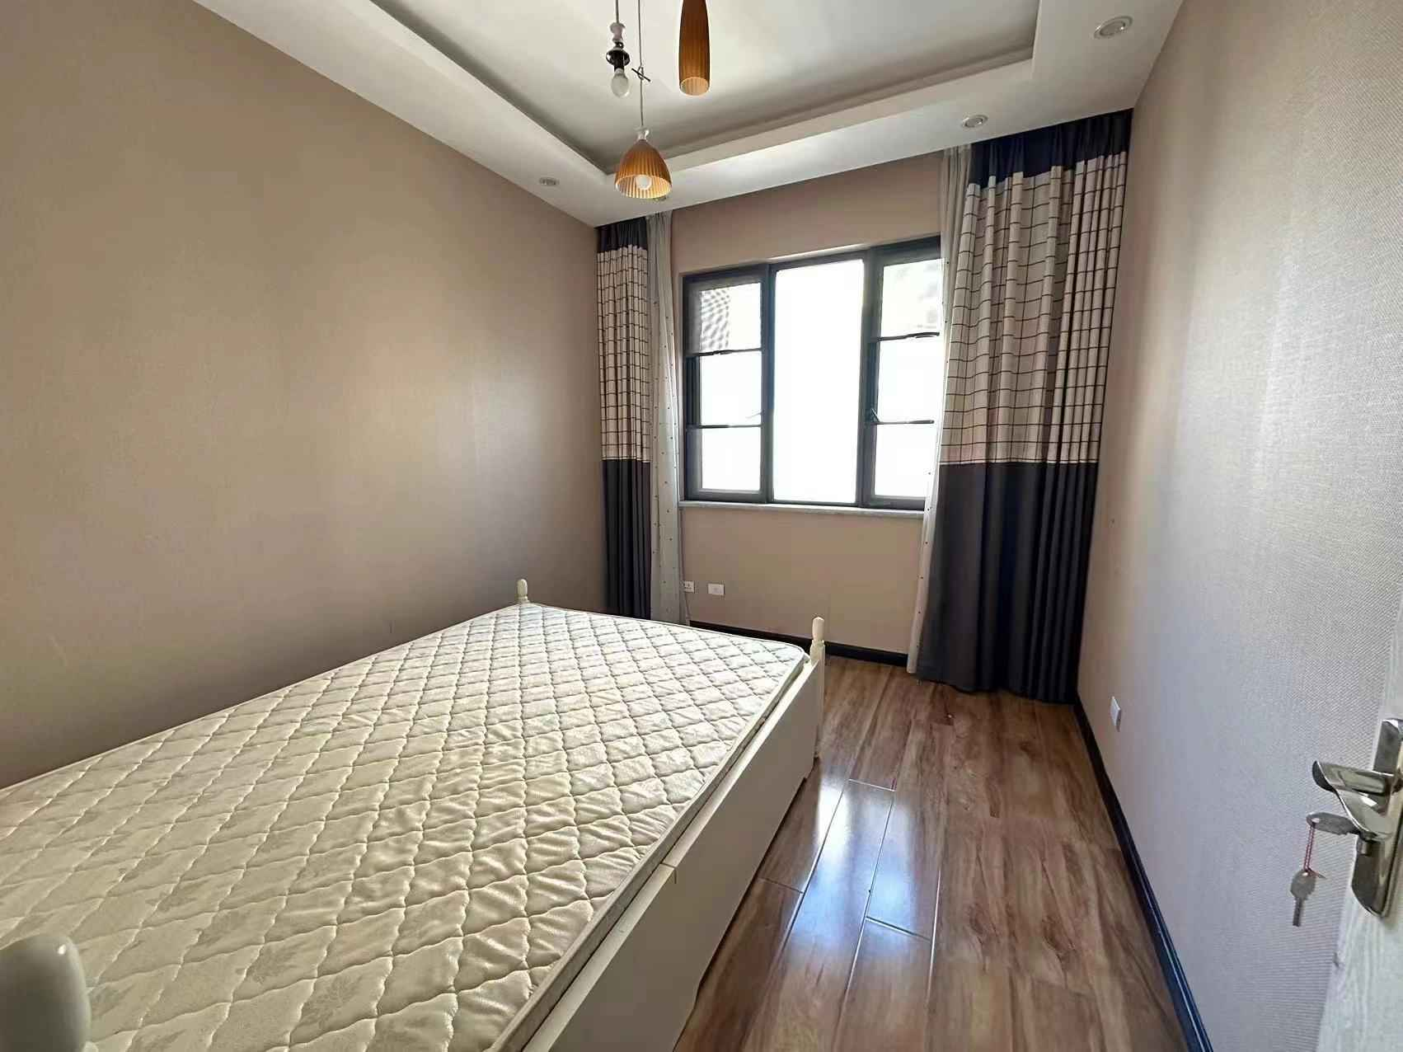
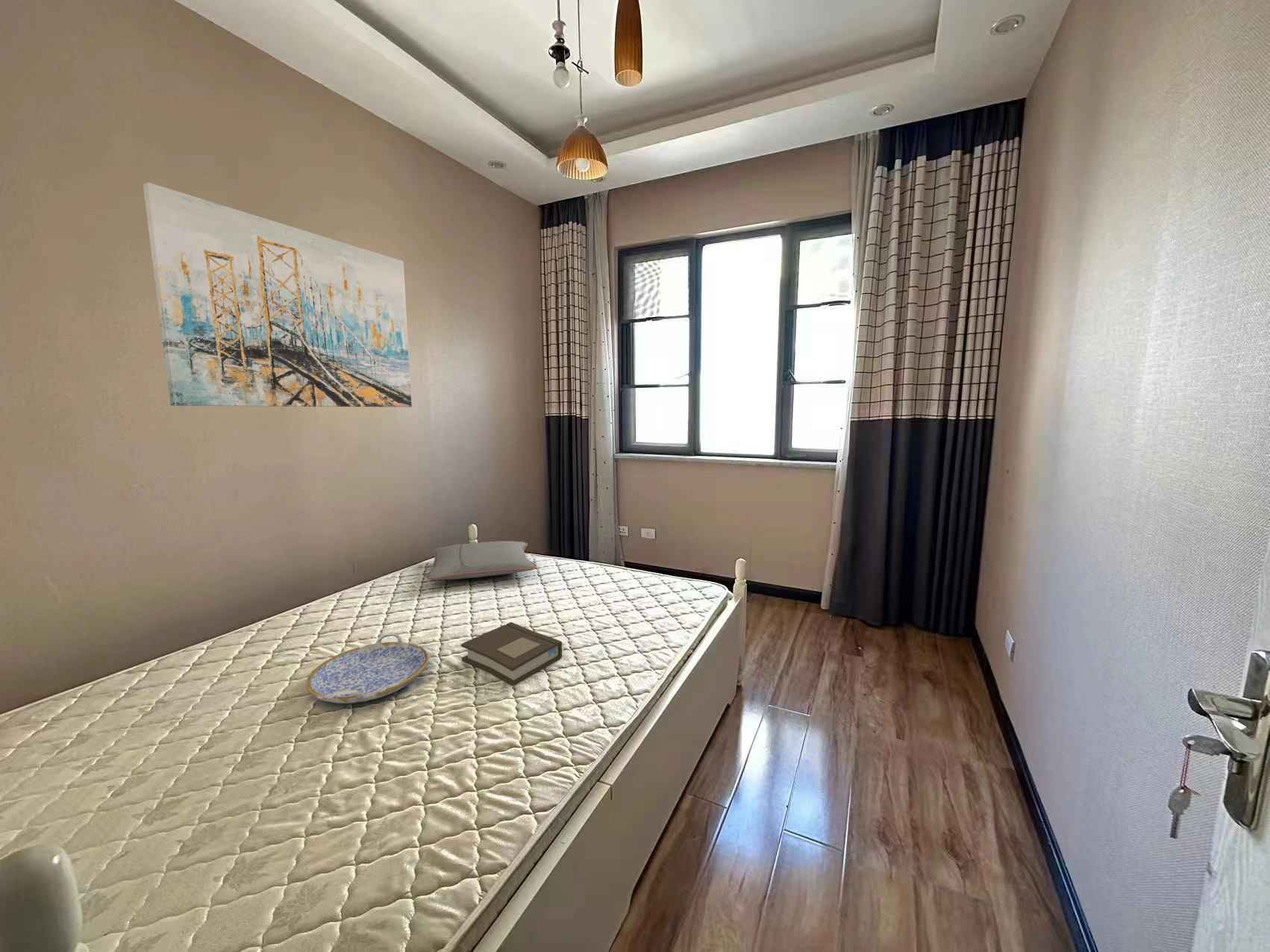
+ pillow [425,540,537,580]
+ serving tray [305,633,430,704]
+ book [460,621,563,686]
+ wall art [143,181,413,408]
